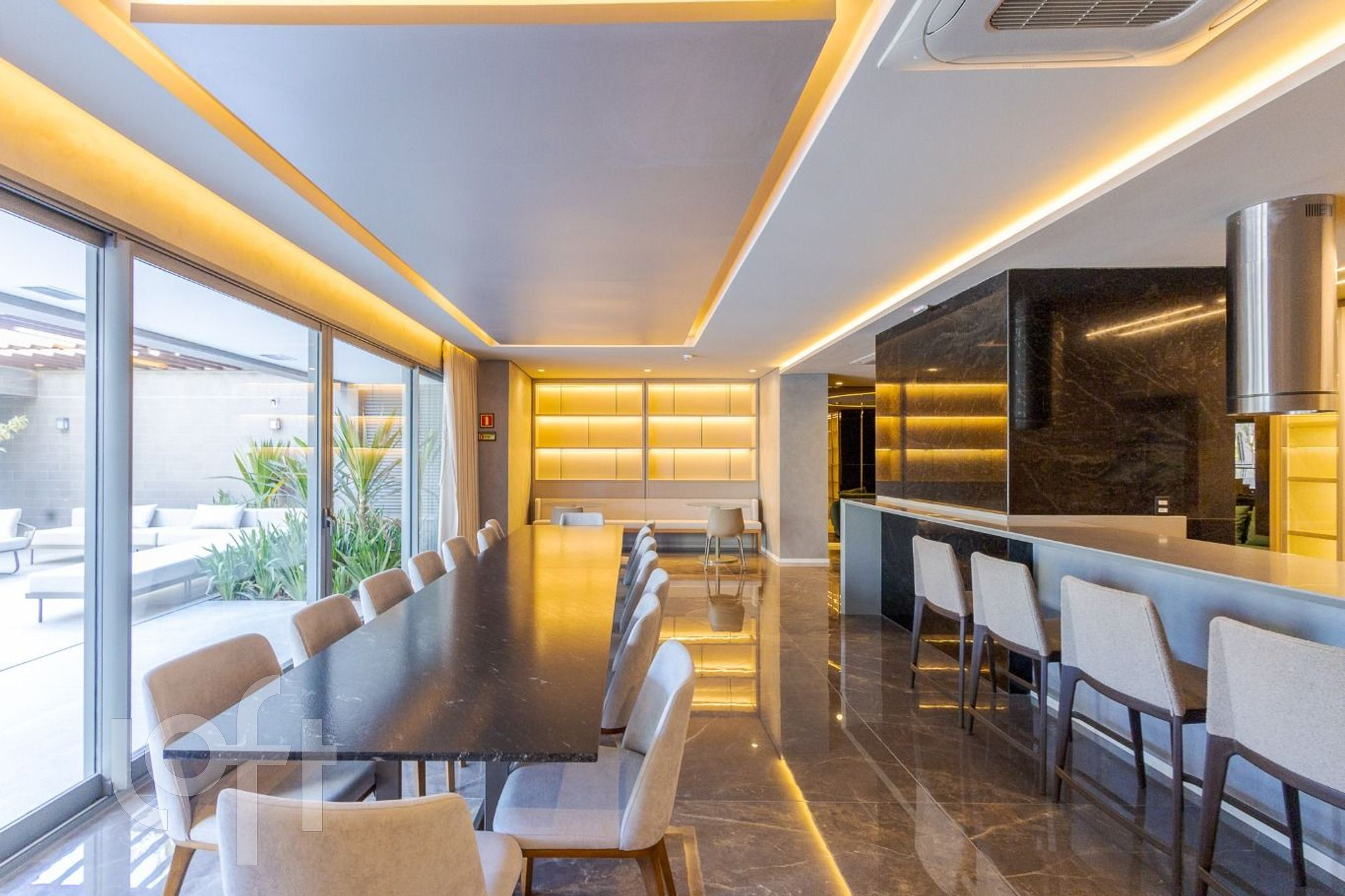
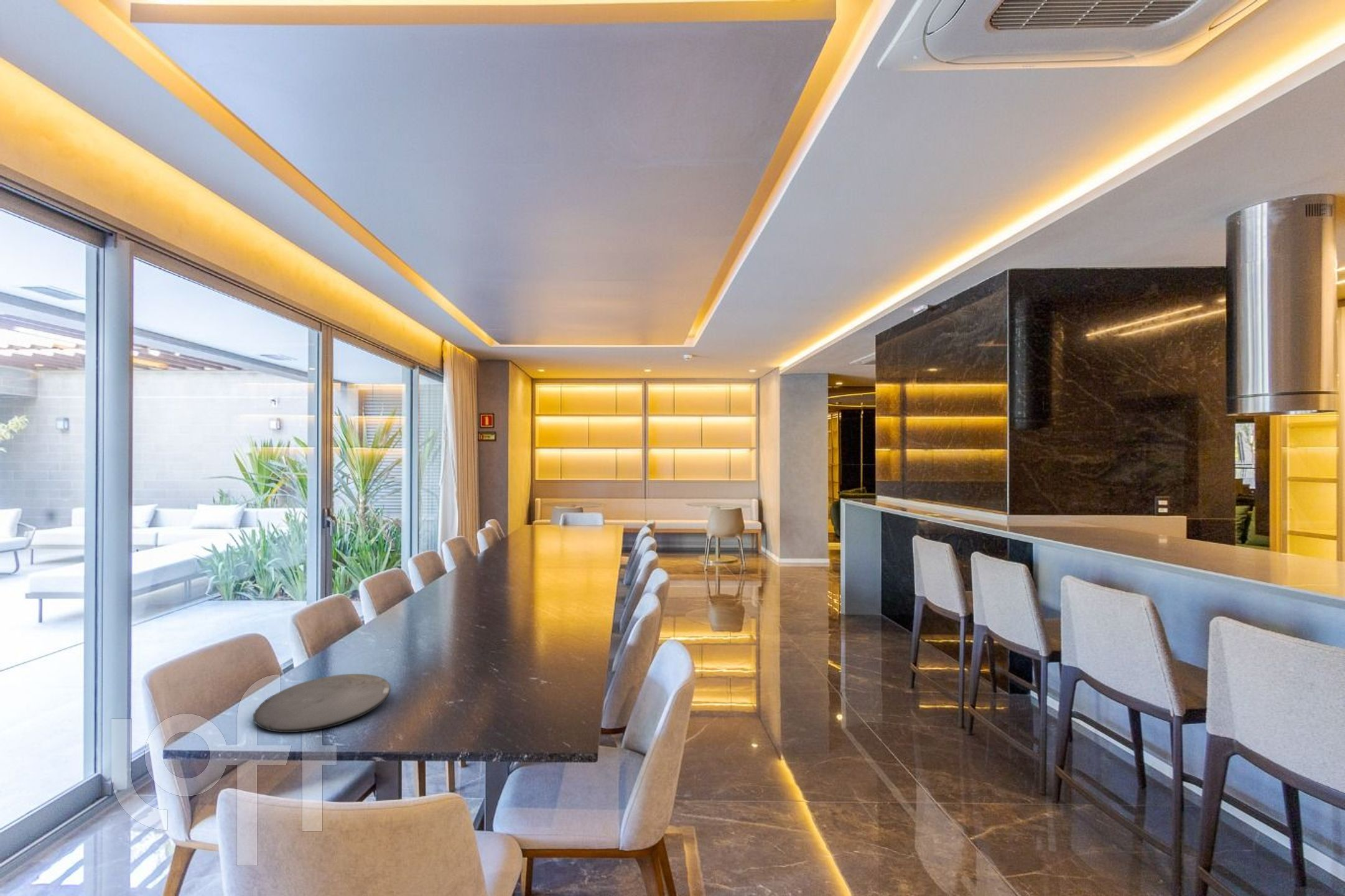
+ plate [253,673,391,733]
